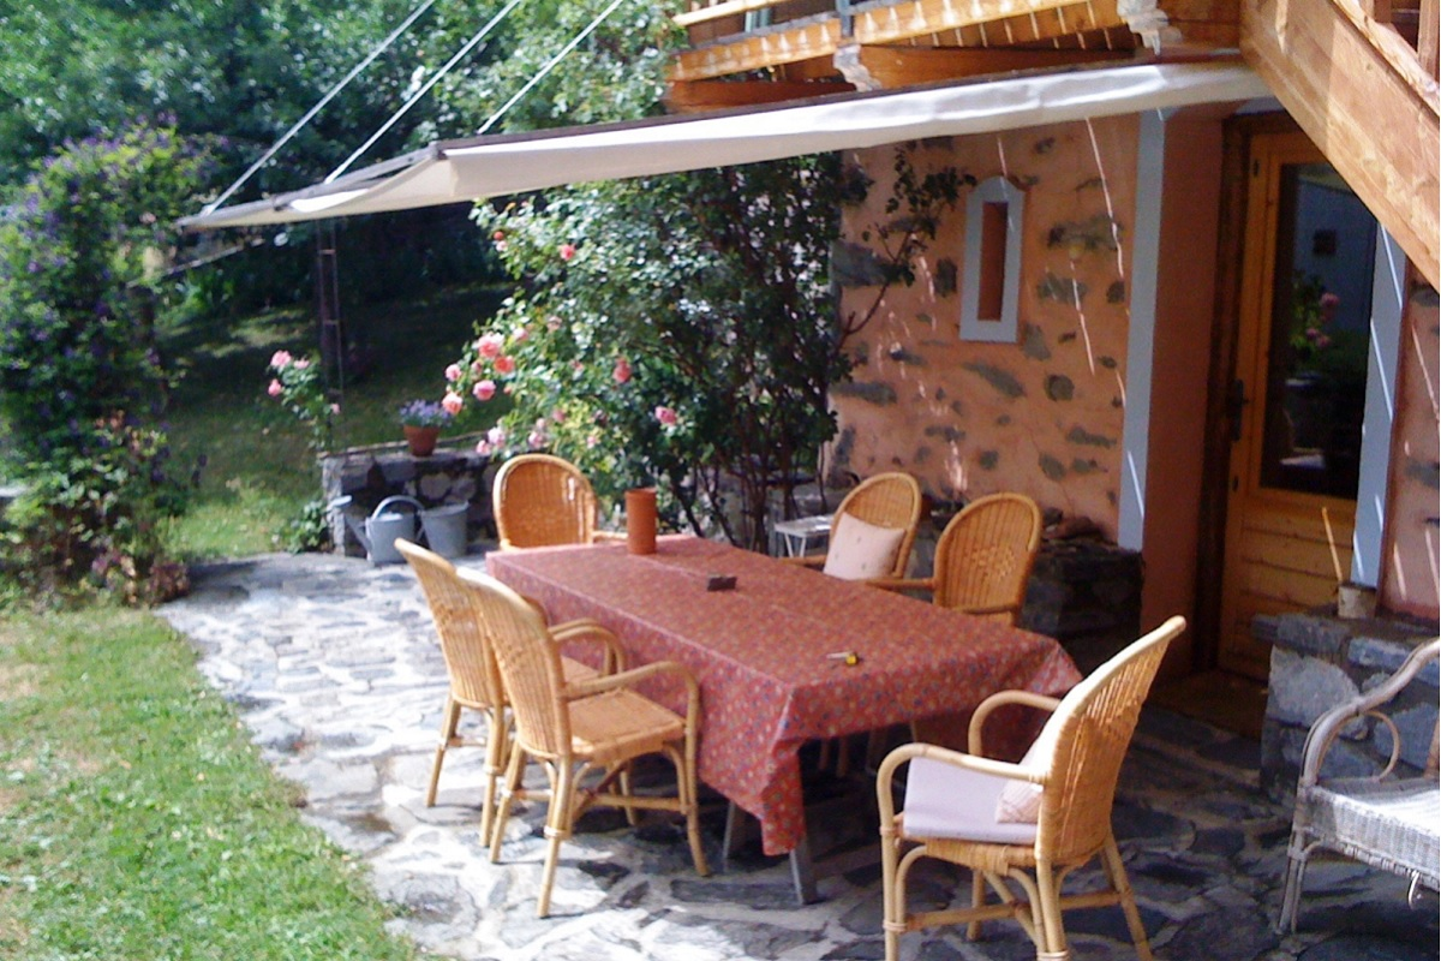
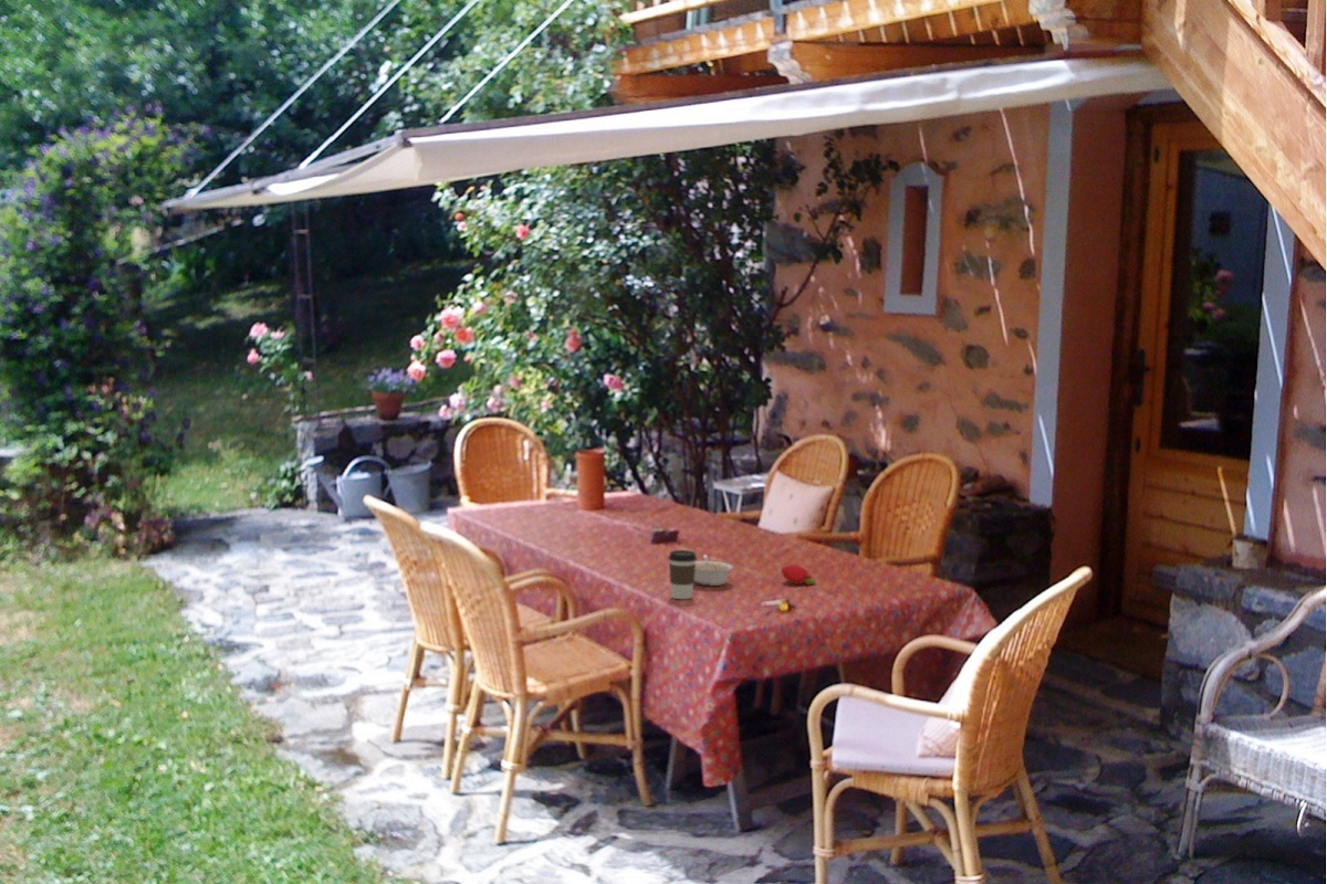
+ coffee cup [668,549,698,600]
+ fruit [781,564,817,587]
+ legume [694,555,734,587]
